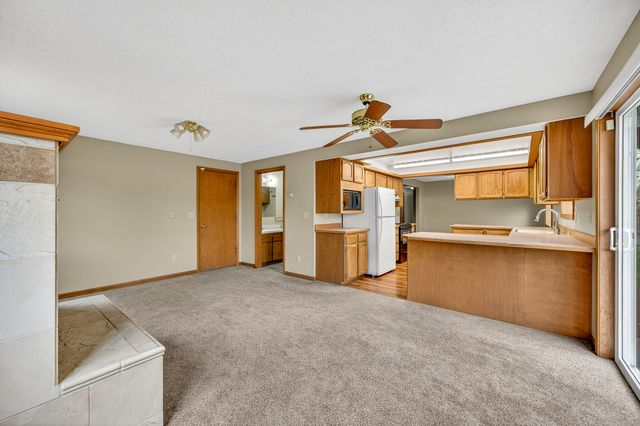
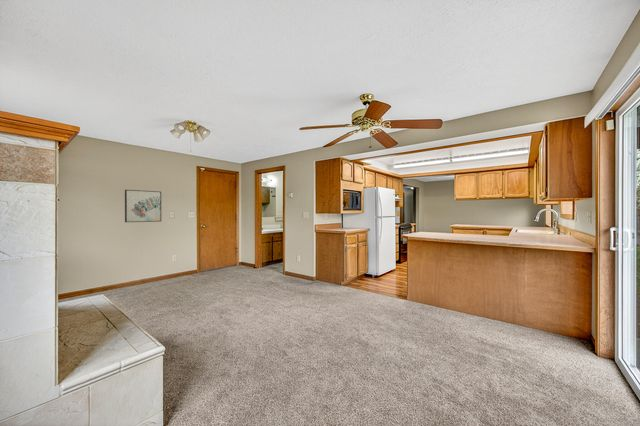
+ wall art [124,189,162,223]
